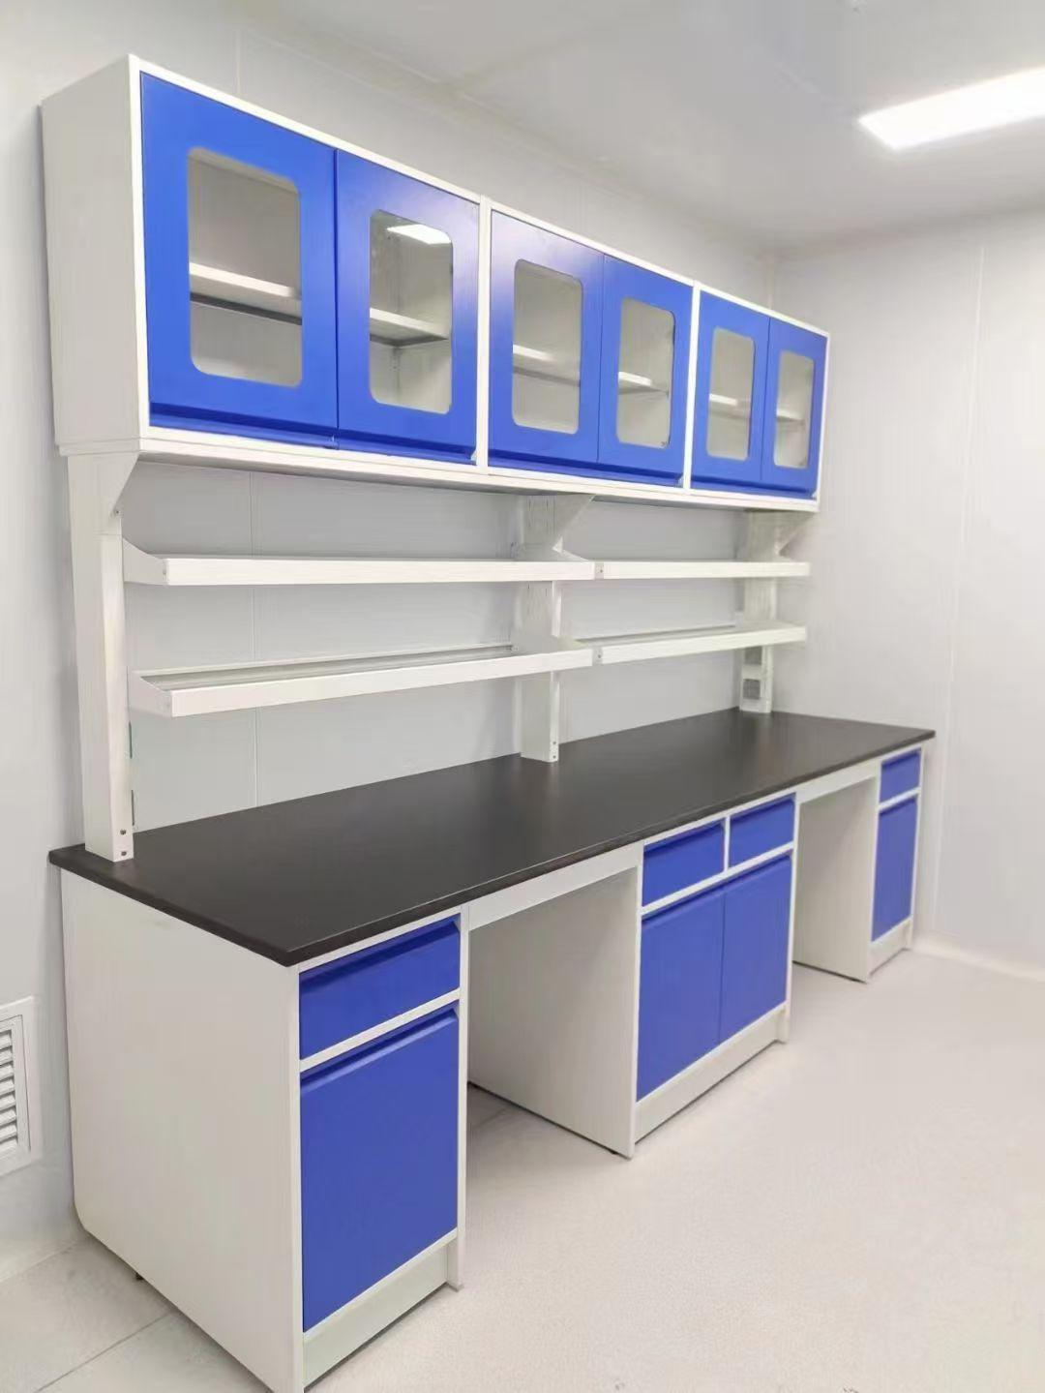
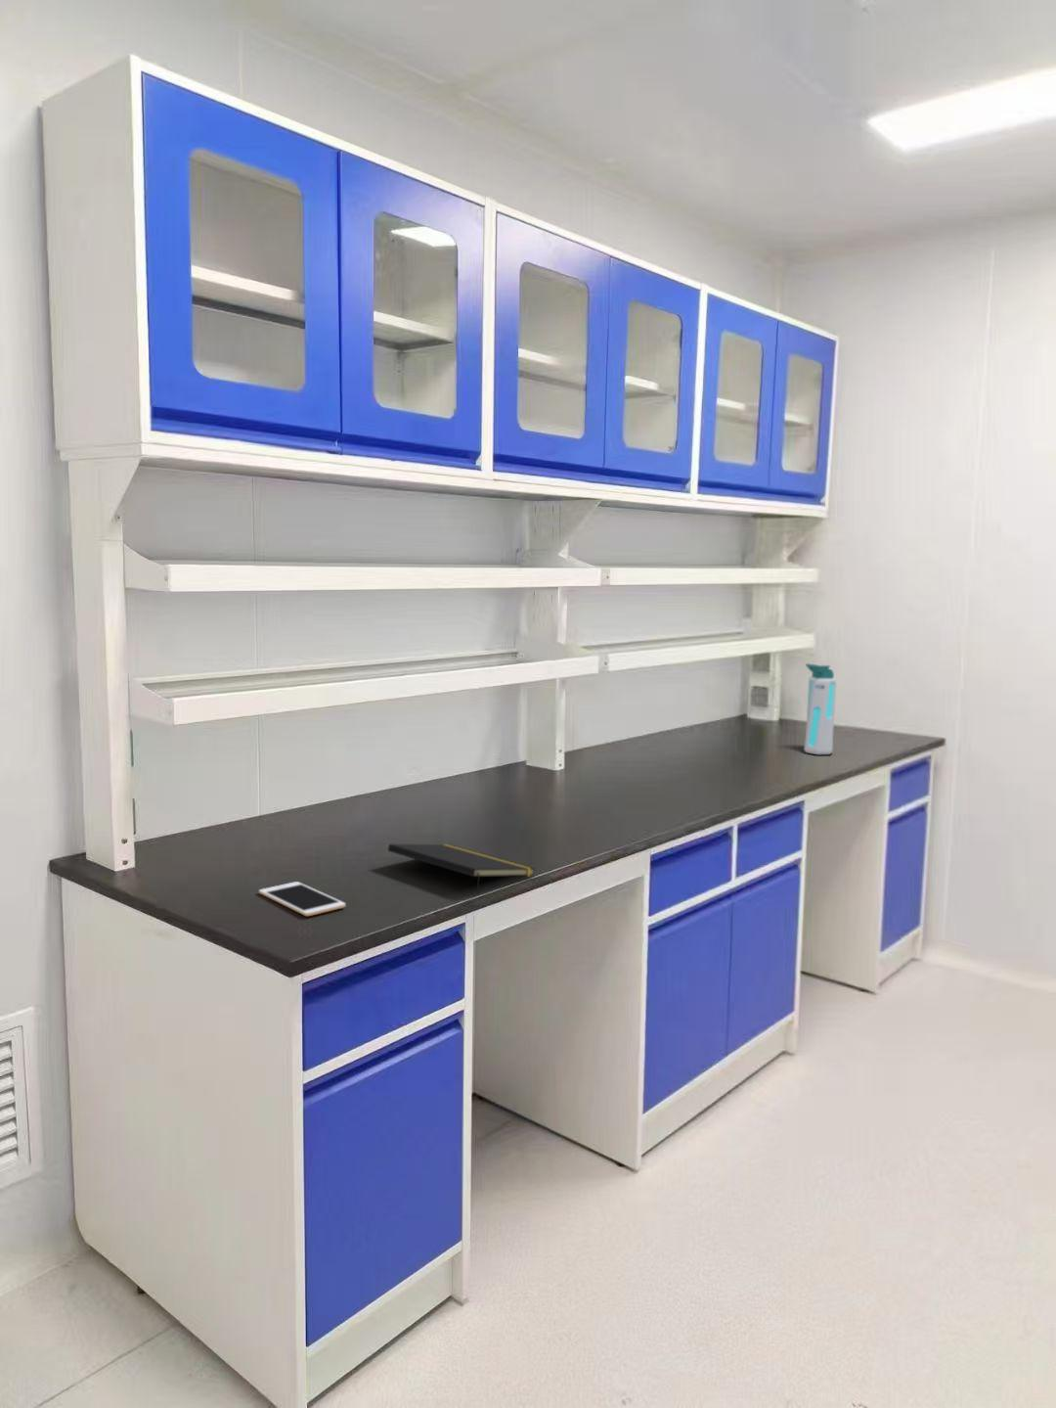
+ water bottle [804,662,837,756]
+ notepad [387,843,536,897]
+ cell phone [258,881,346,916]
